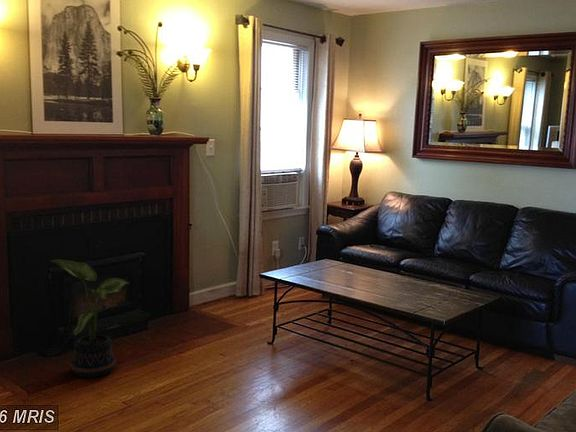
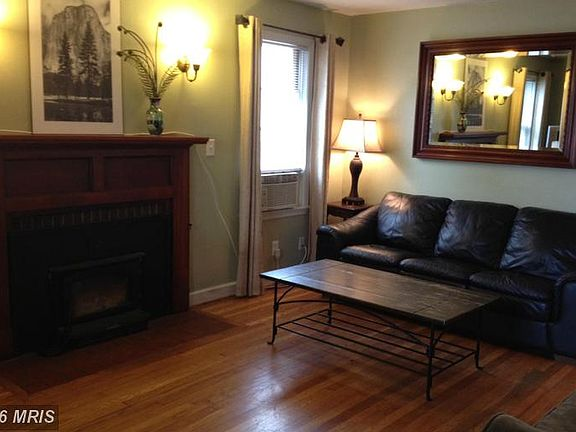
- potted plant [50,258,131,379]
